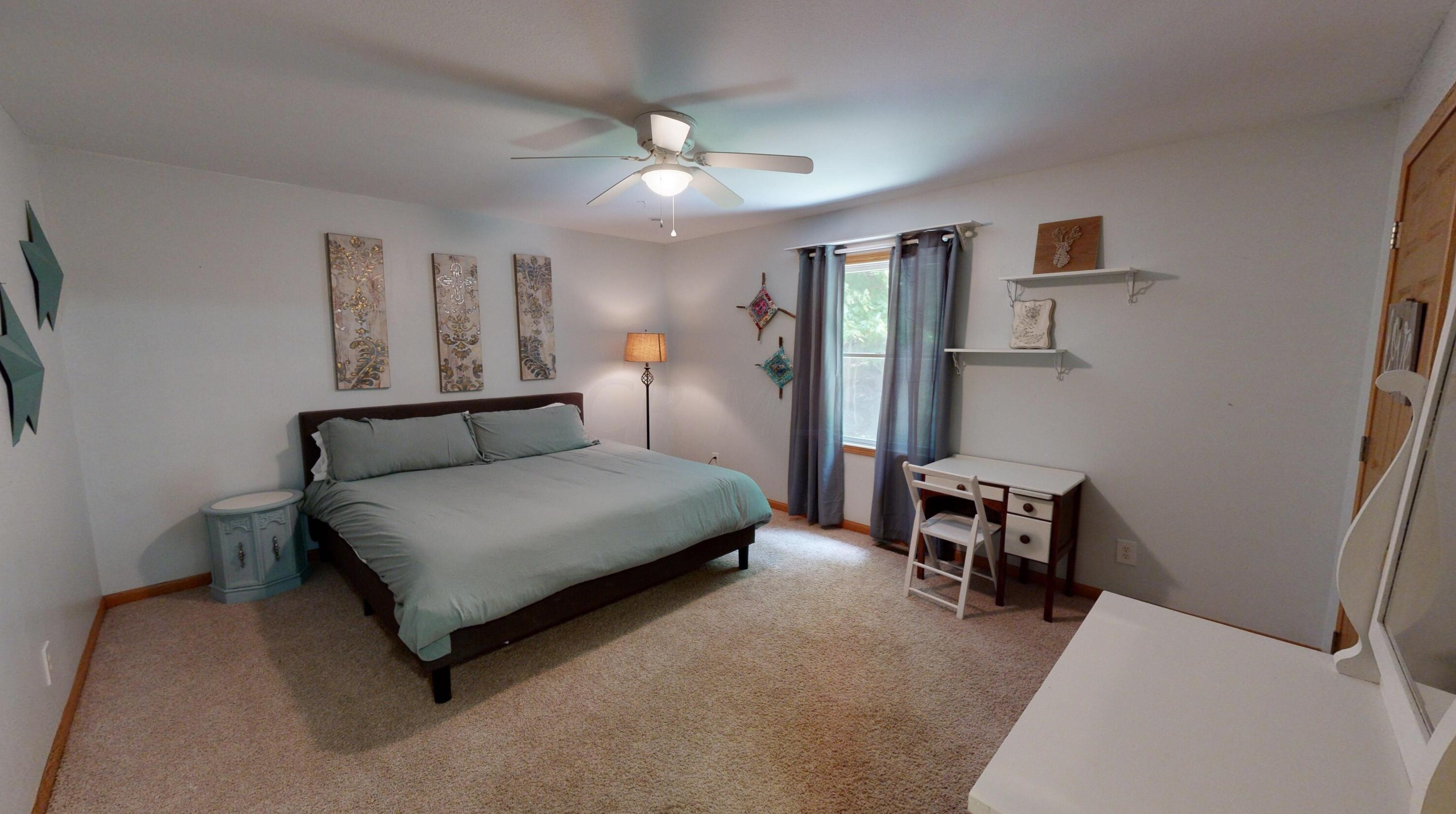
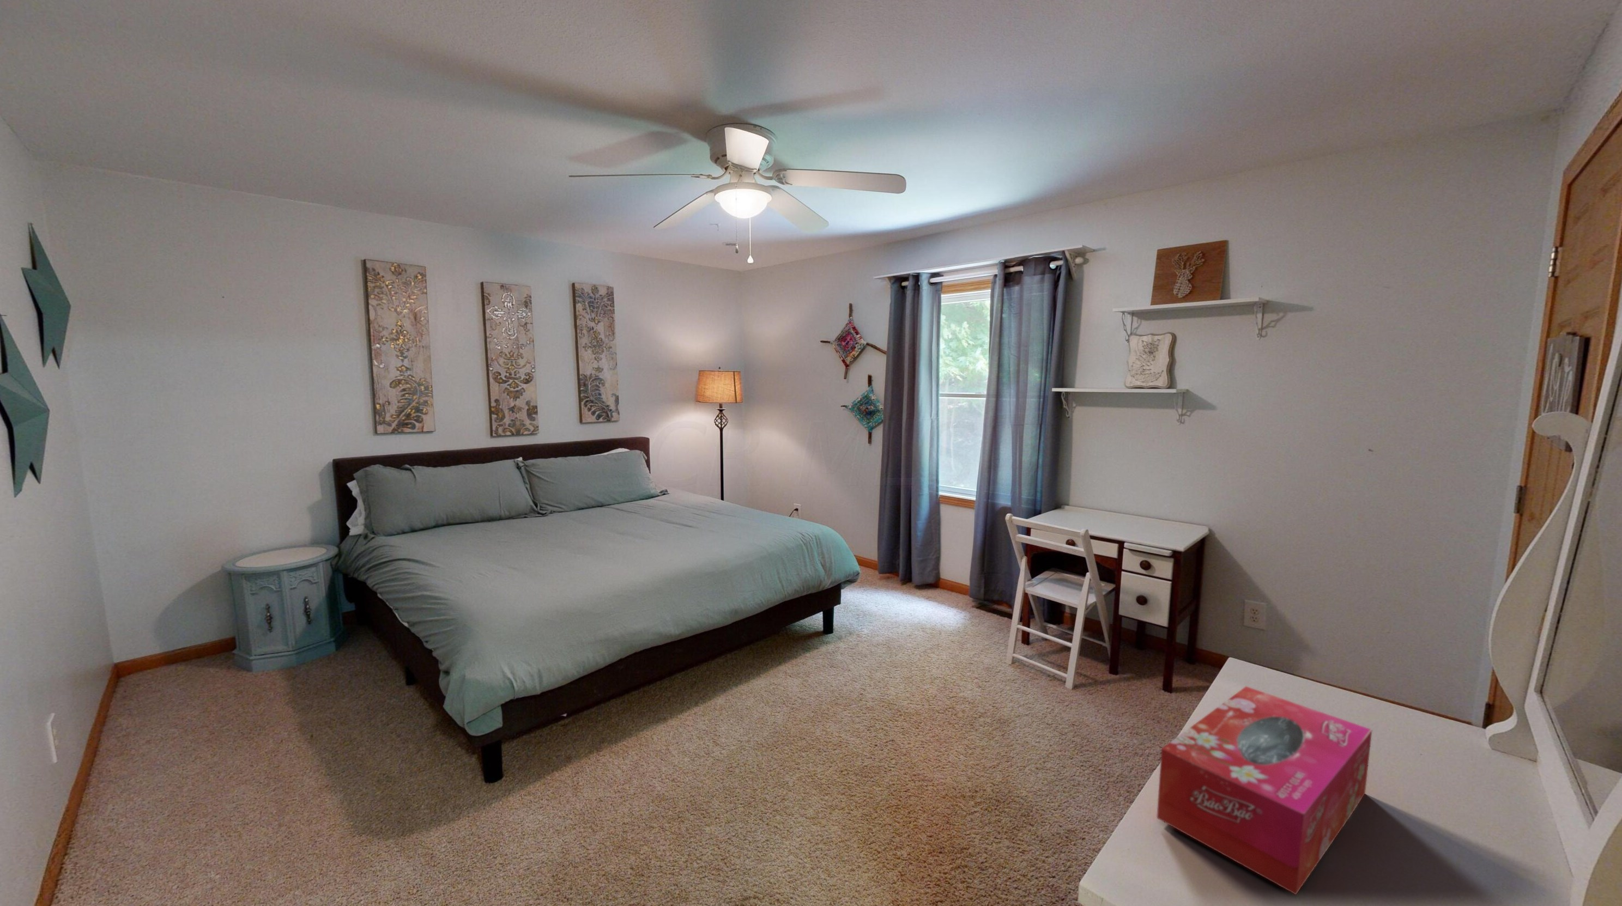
+ tissue box [1156,686,1372,896]
